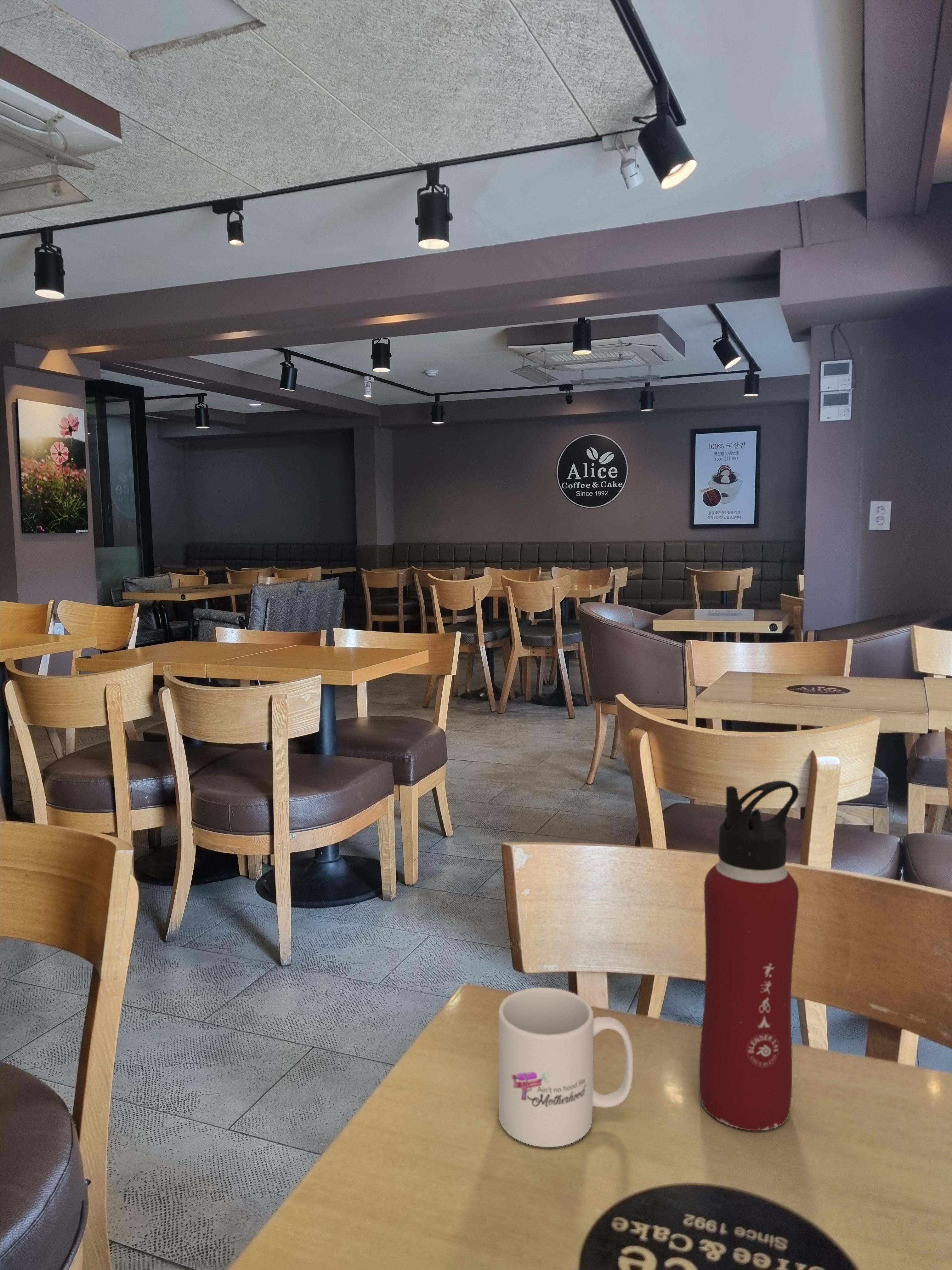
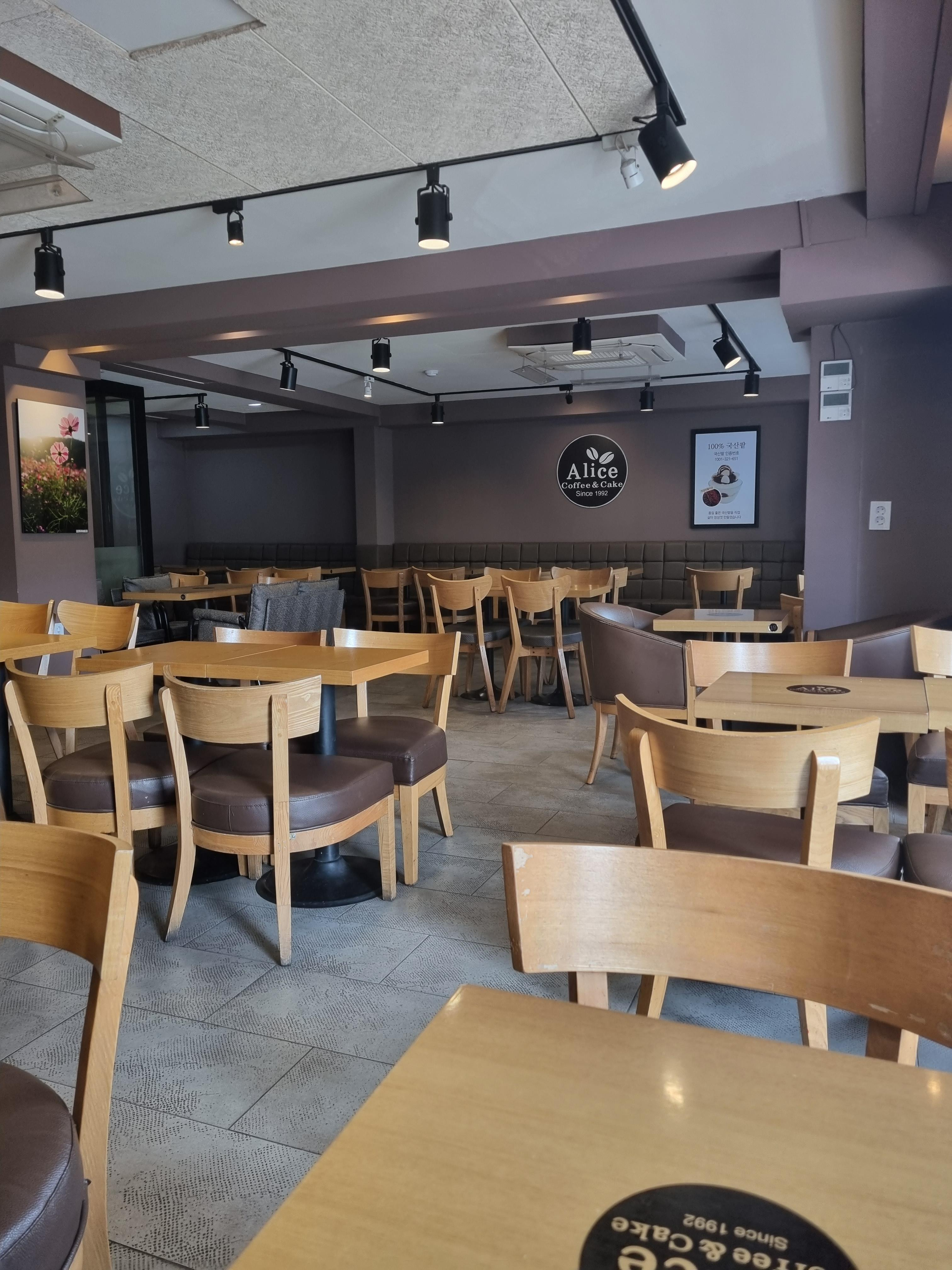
- water bottle [699,780,799,1131]
- mug [498,987,634,1147]
